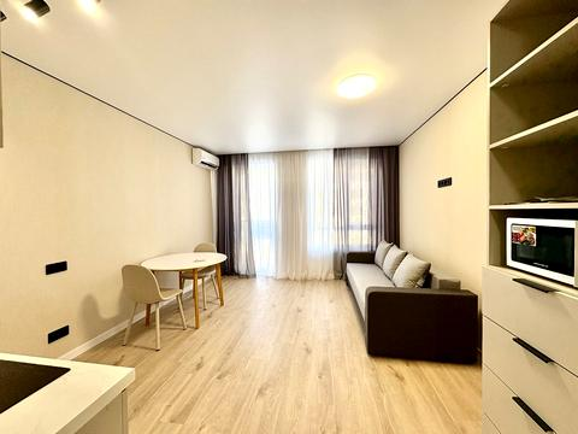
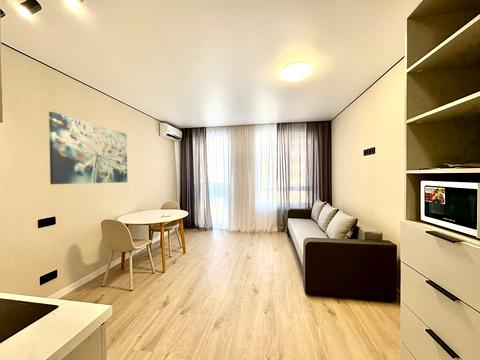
+ wall art [48,111,128,185]
